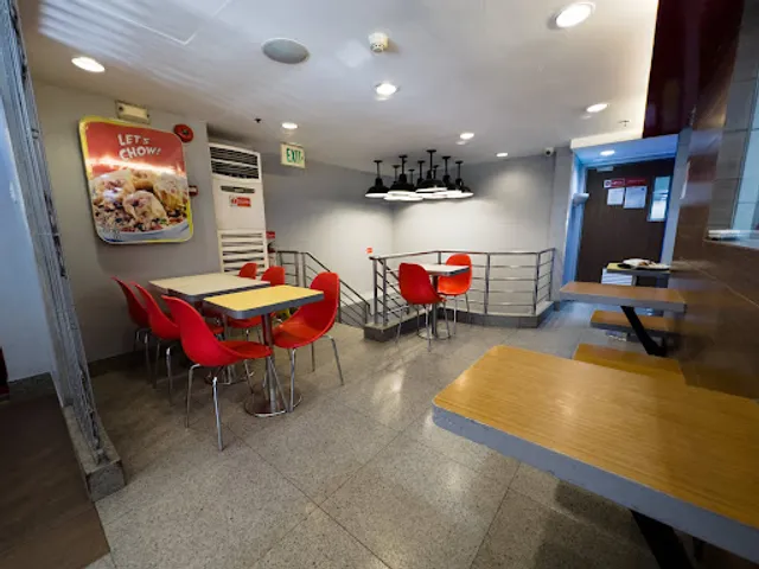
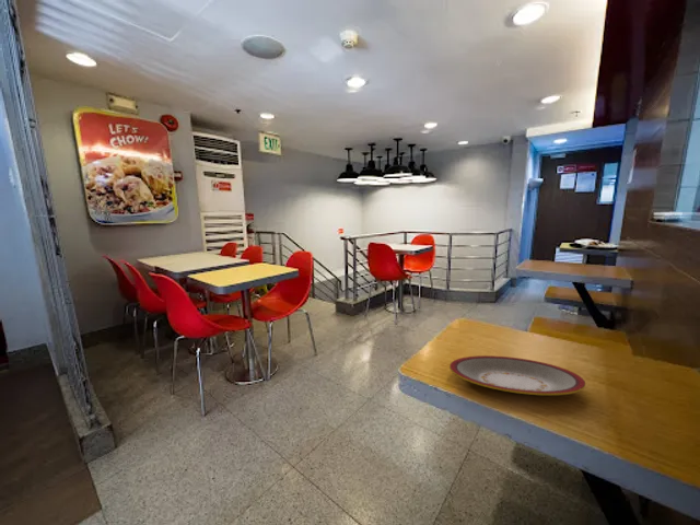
+ plate [448,354,586,396]
